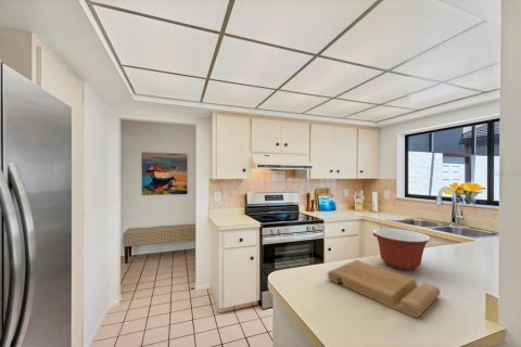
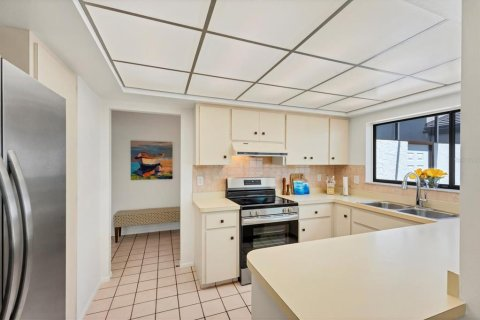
- cutting board [327,259,442,319]
- mixing bowl [372,228,432,271]
